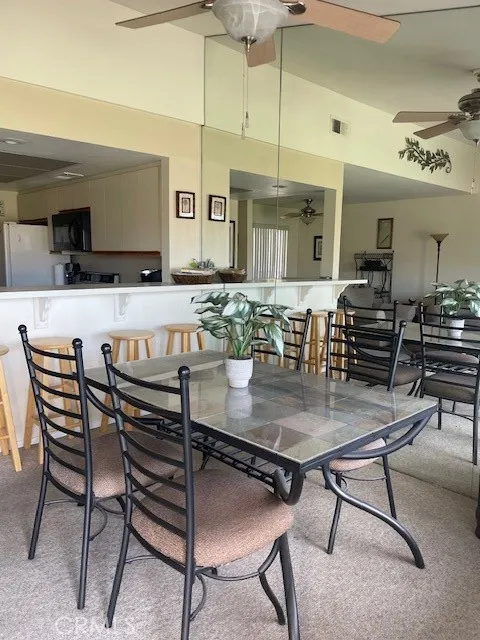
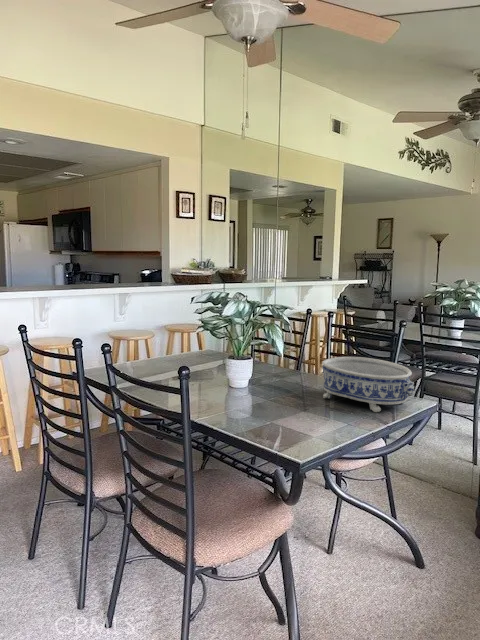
+ decorative bowl [321,356,415,413]
